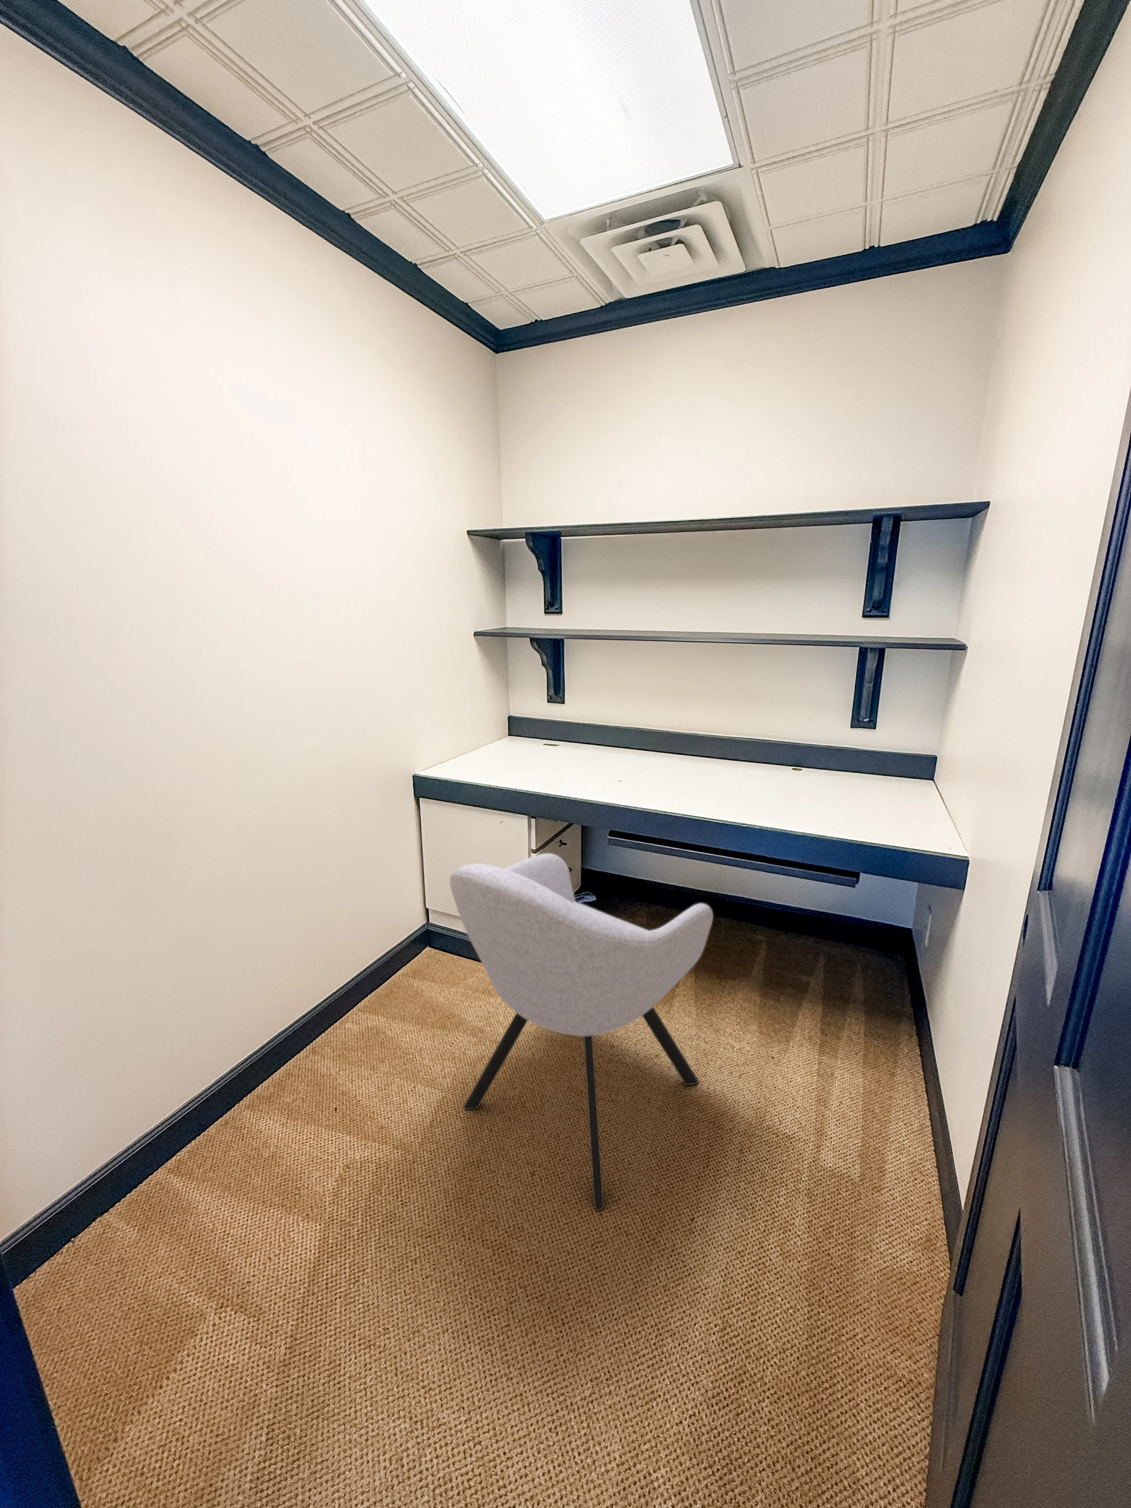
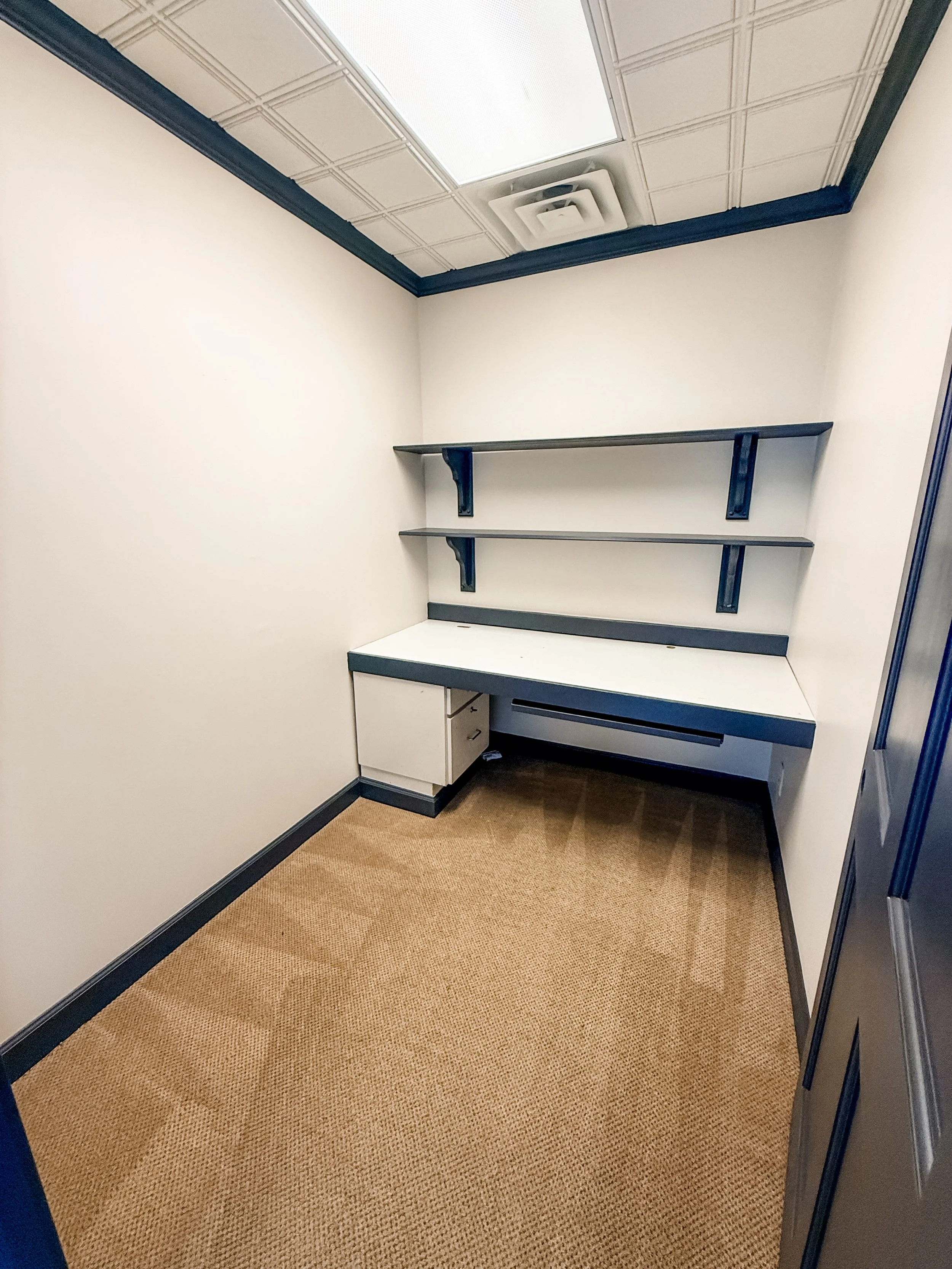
- chair [449,853,714,1211]
